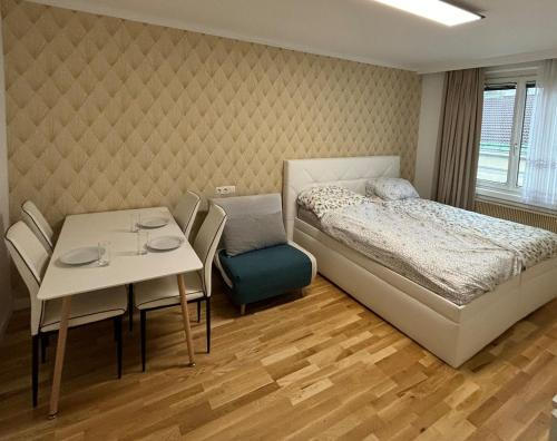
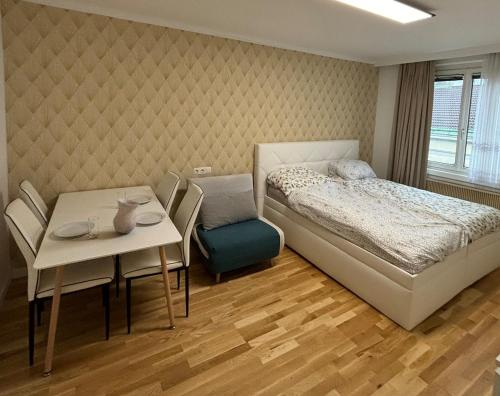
+ vase [112,198,141,234]
